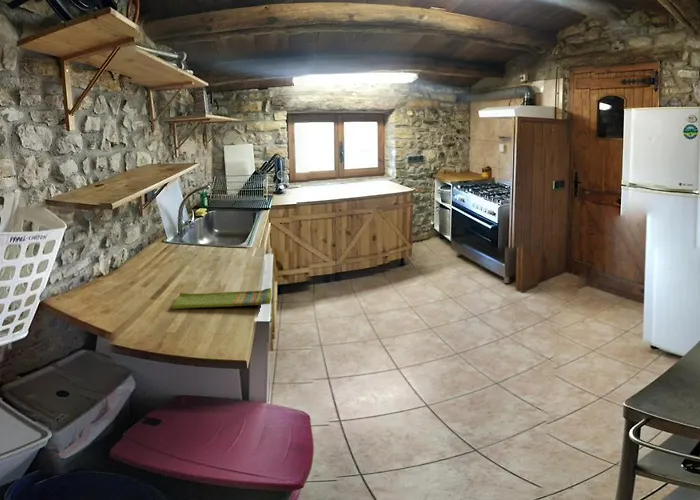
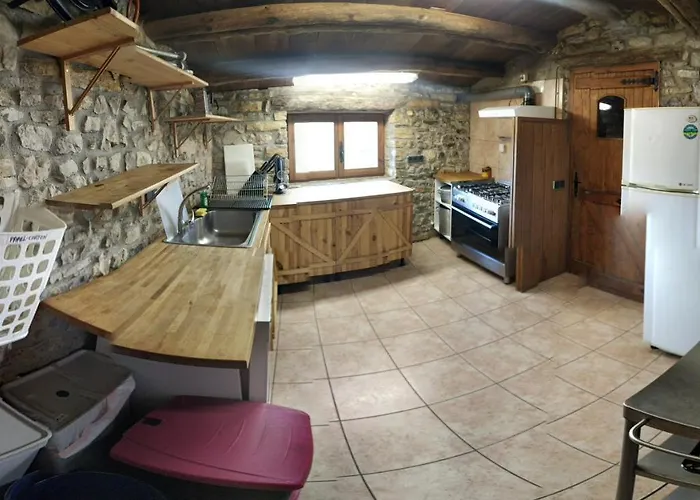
- dish towel [171,287,273,310]
